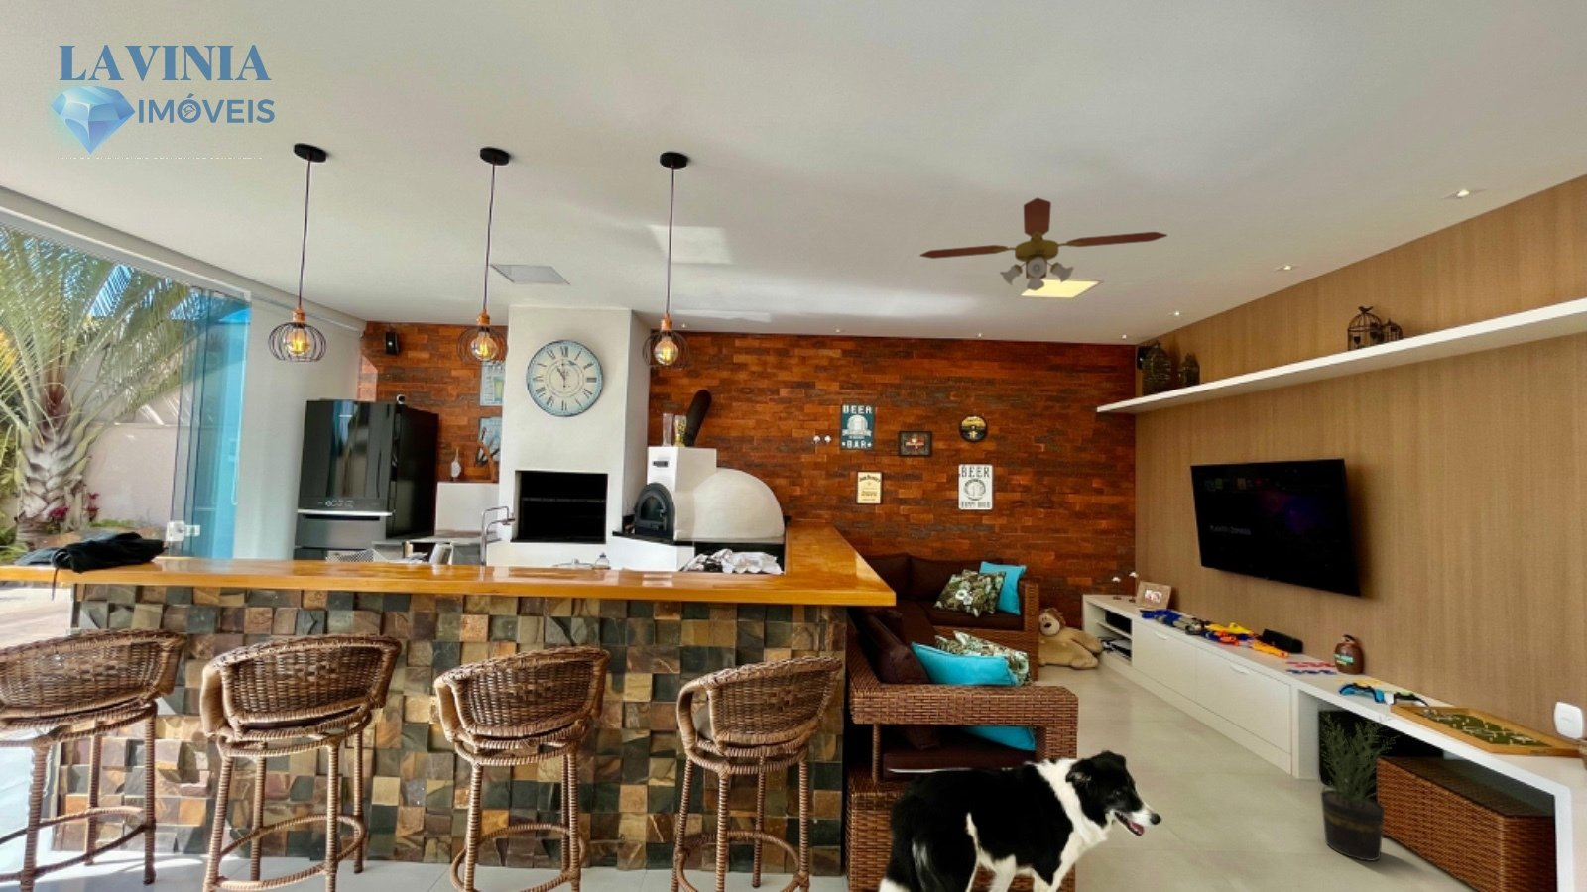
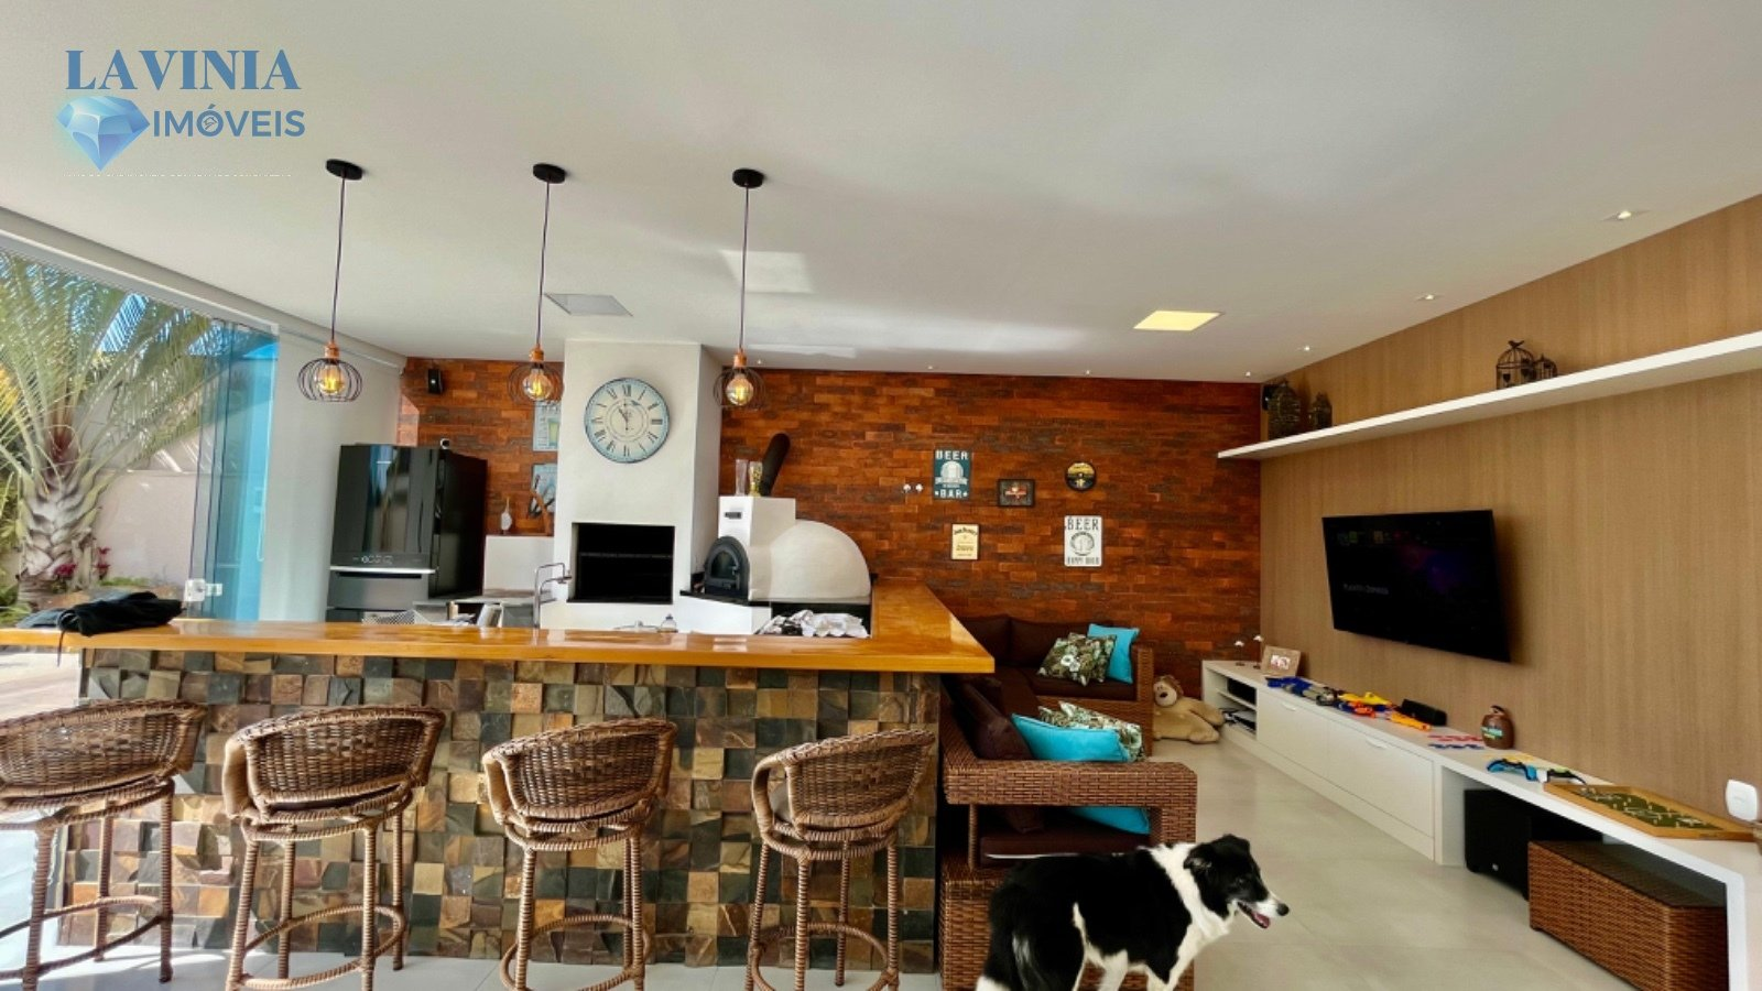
- potted plant [1307,695,1402,863]
- ceiling fan [919,197,1168,292]
